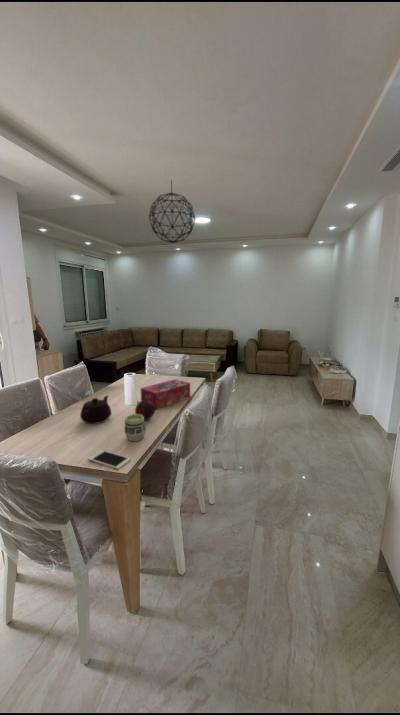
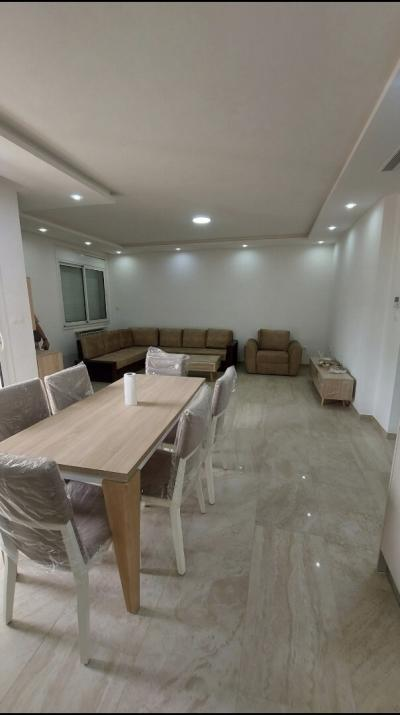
- fruit [134,401,156,421]
- cell phone [87,449,132,470]
- pendant light [148,179,196,244]
- cup [123,413,147,442]
- tissue box [140,378,191,410]
- teapot [79,395,112,425]
